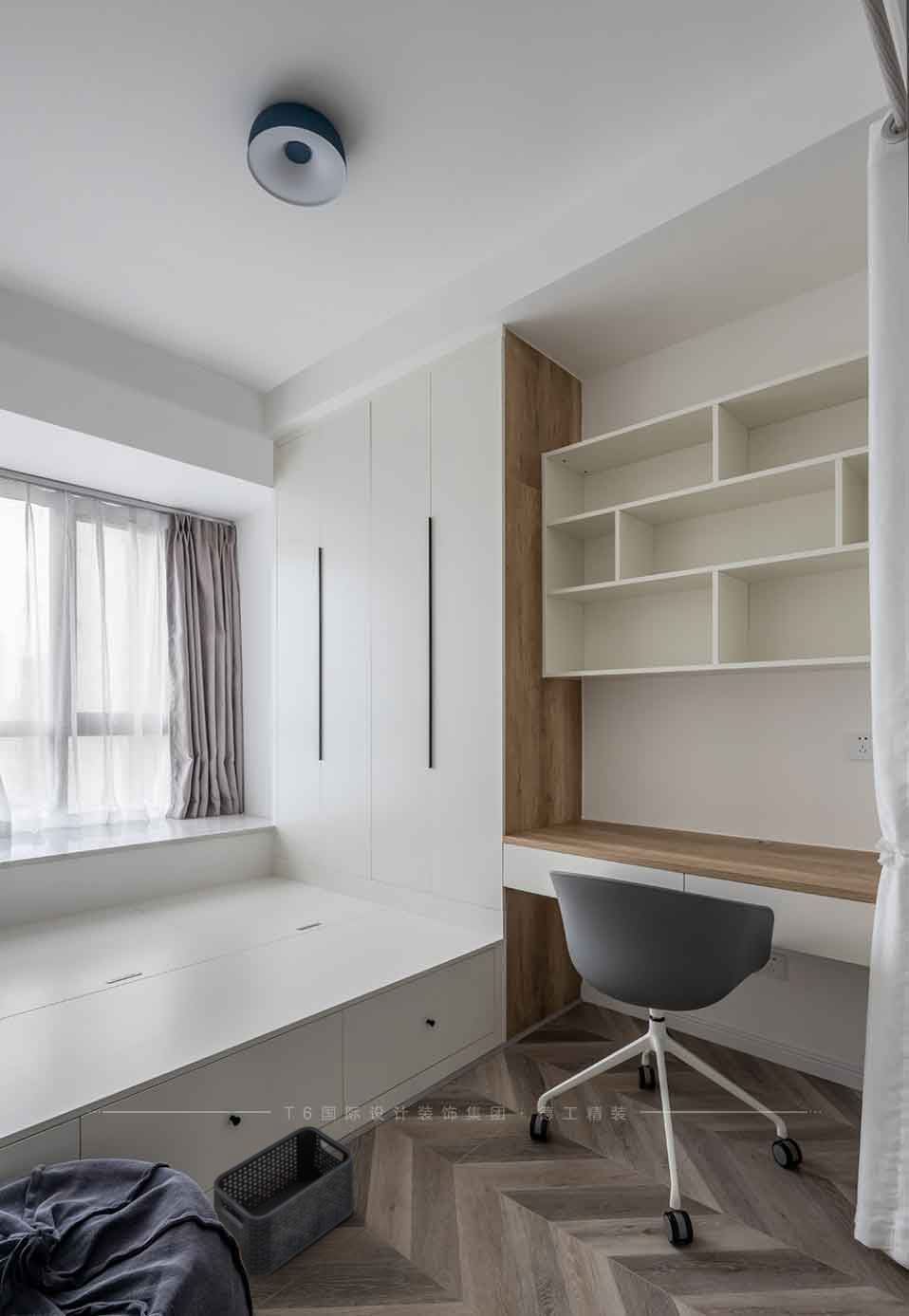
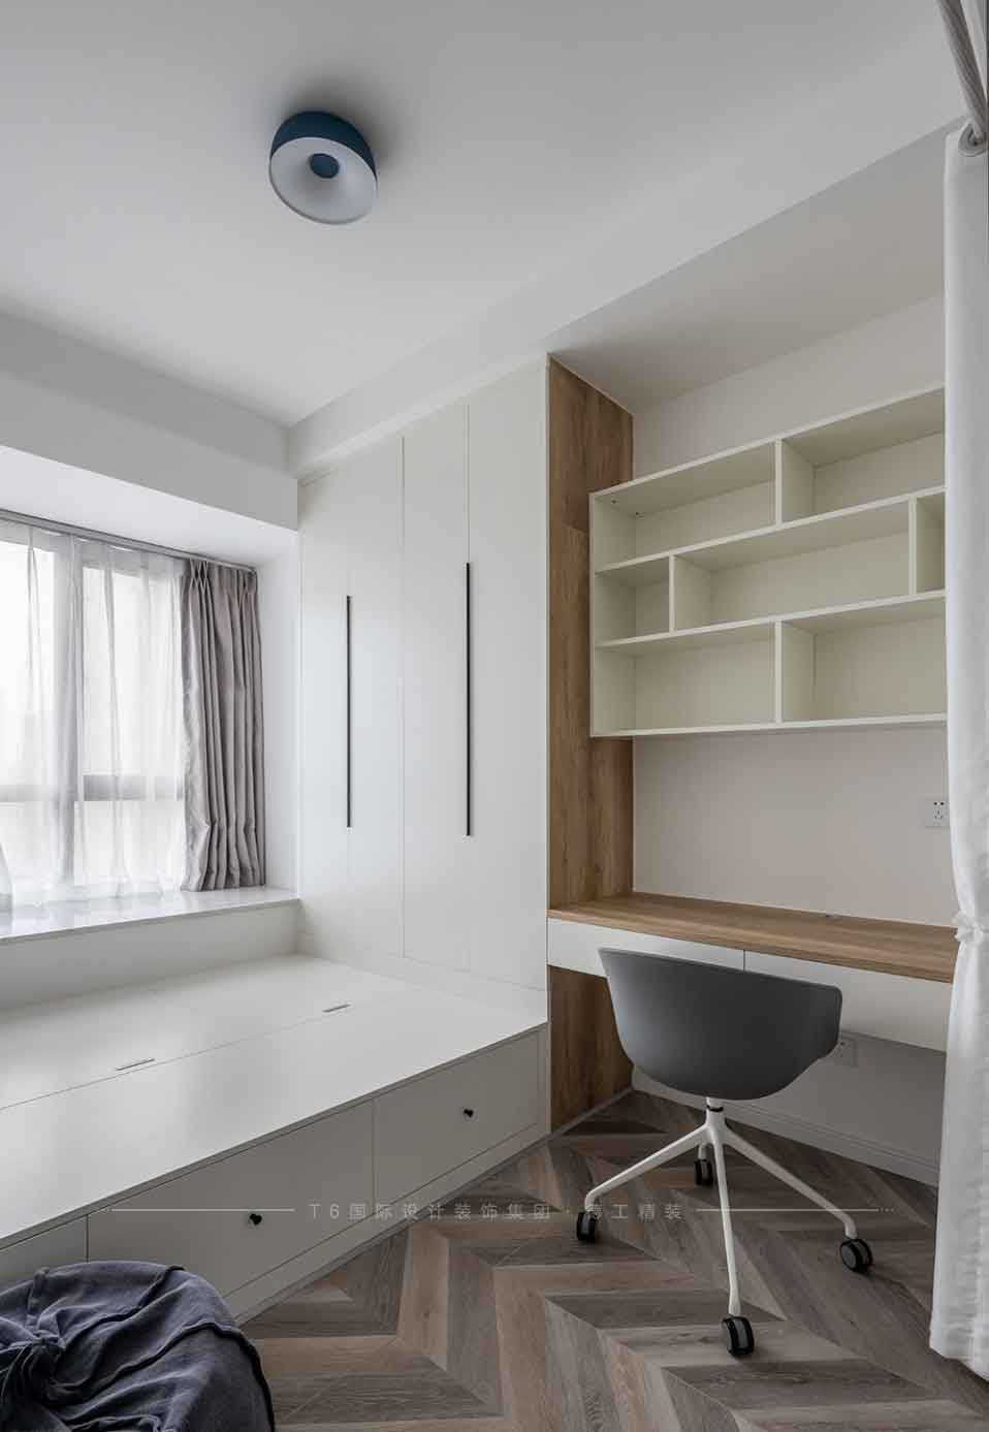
- storage bin [213,1125,354,1280]
